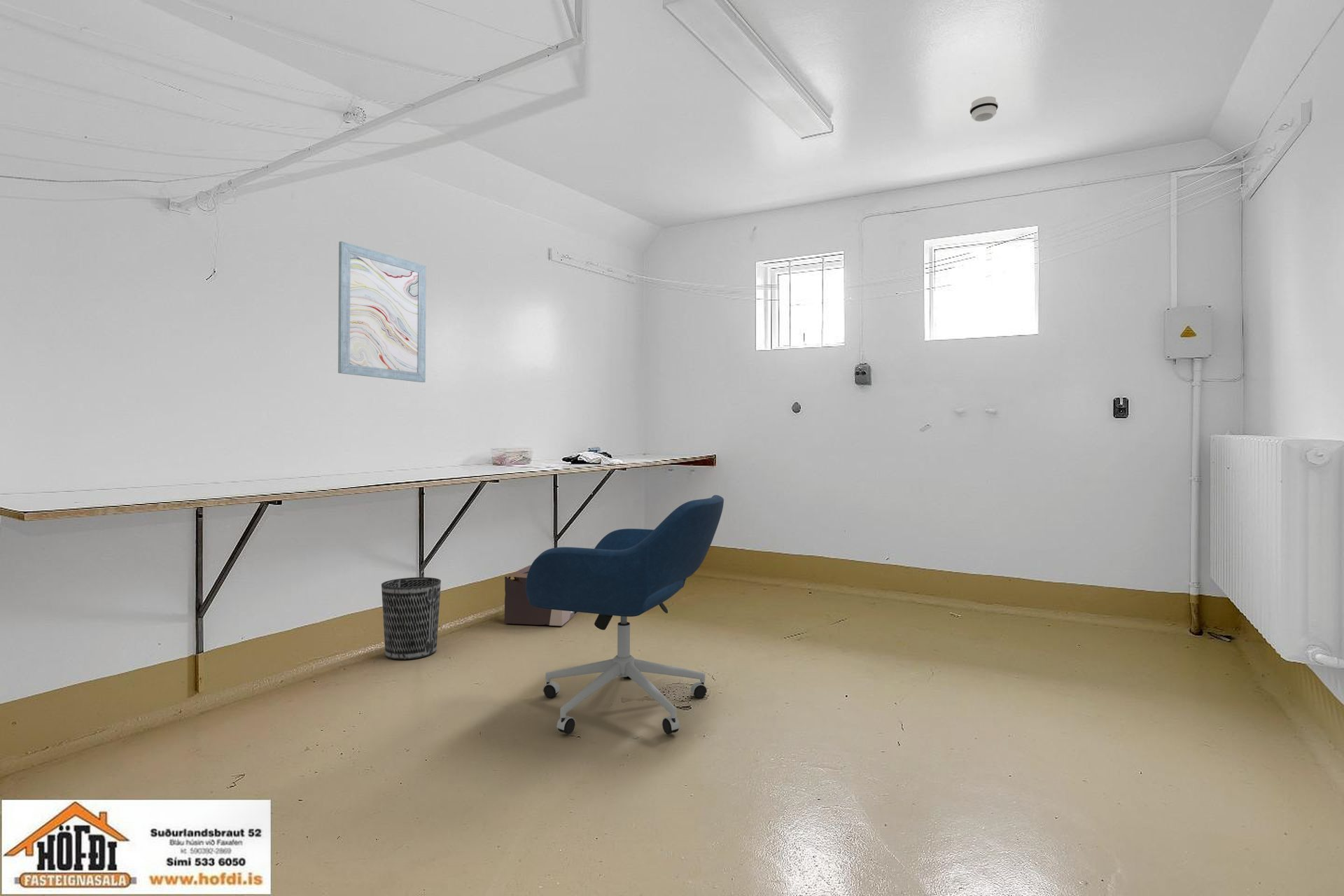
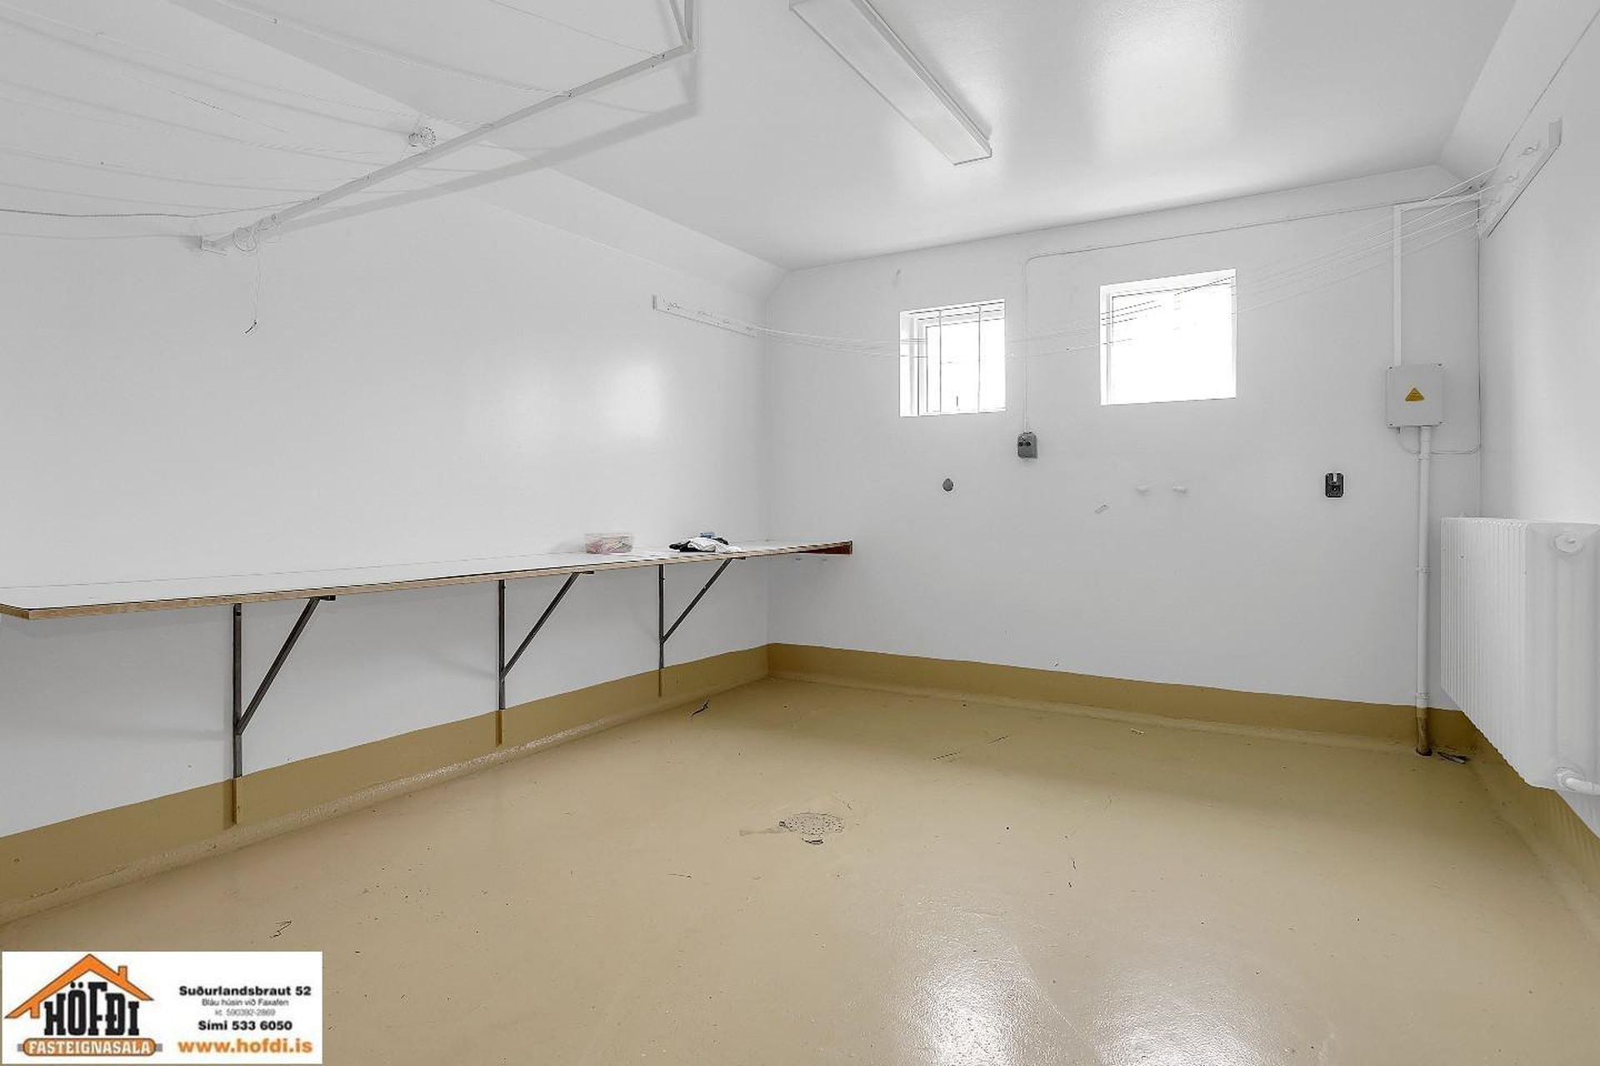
- wall art [337,241,427,383]
- wastebasket [381,577,442,660]
- office chair [526,494,724,735]
- smoke detector [969,96,999,123]
- cardboard box [504,564,579,626]
